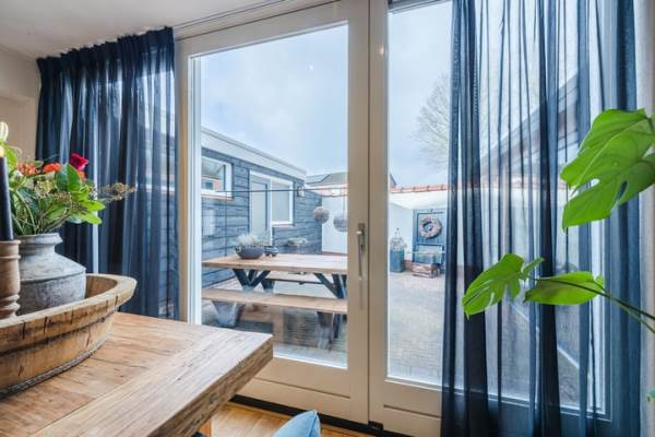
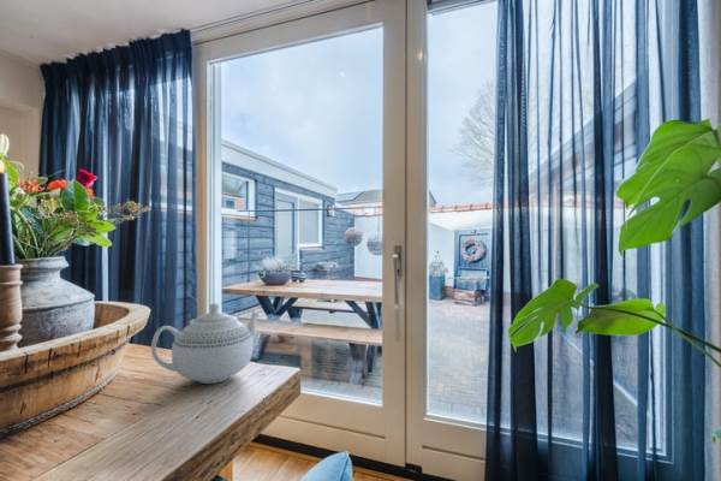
+ teapot [150,302,261,385]
